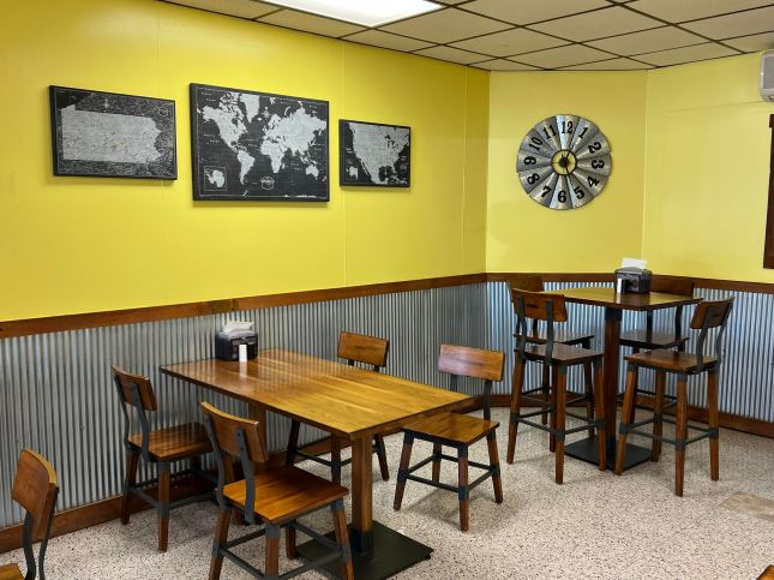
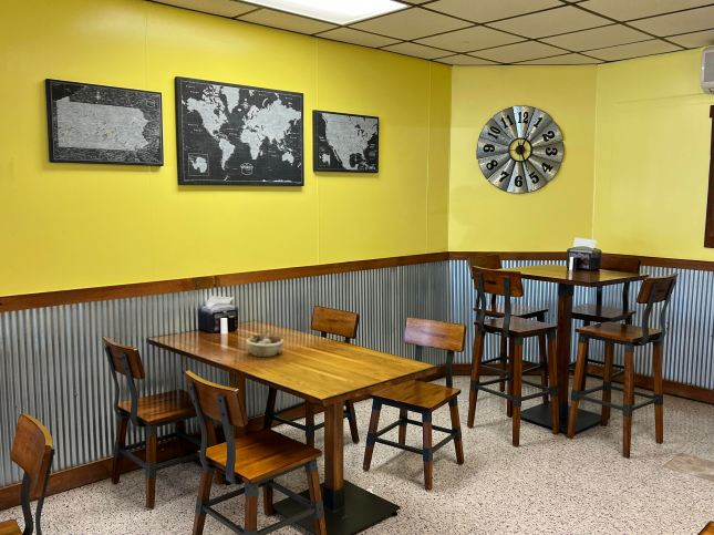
+ succulent planter [245,332,284,358]
